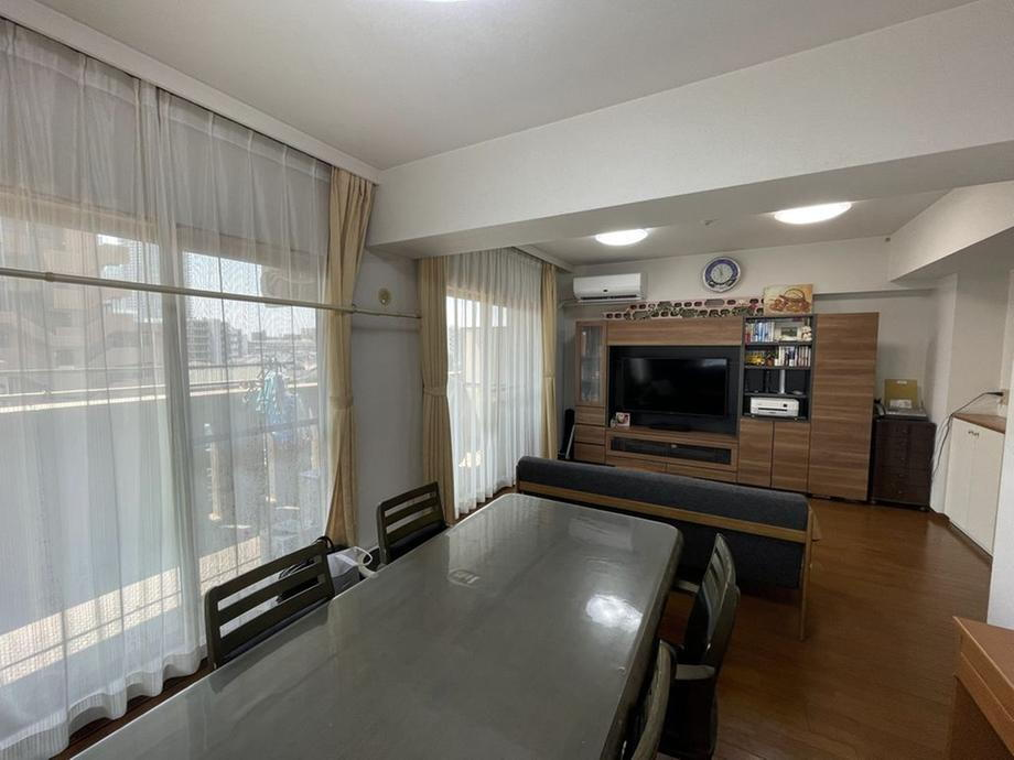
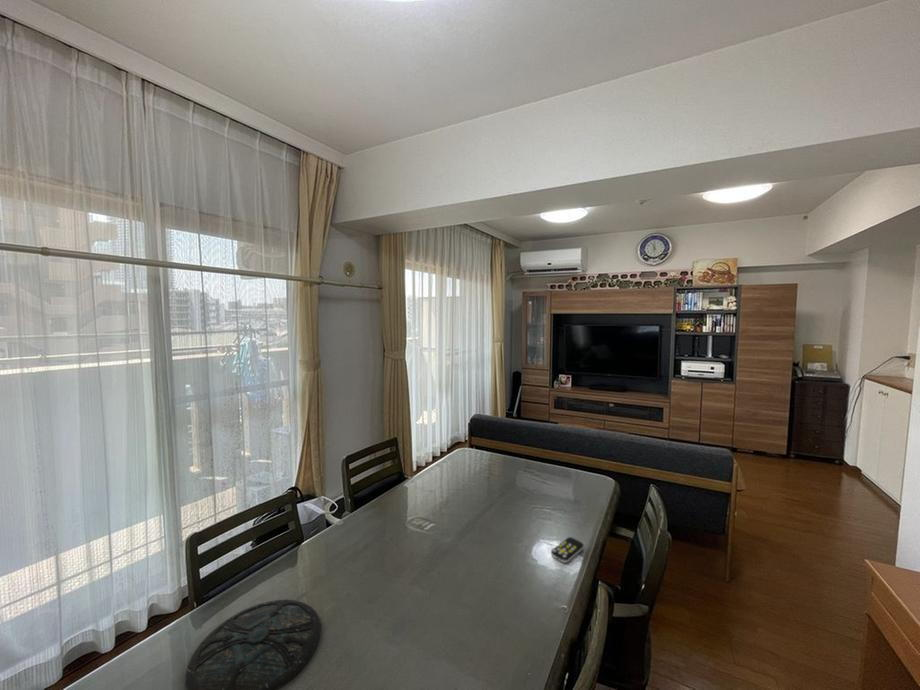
+ plate [184,599,322,690]
+ remote control [550,536,585,564]
